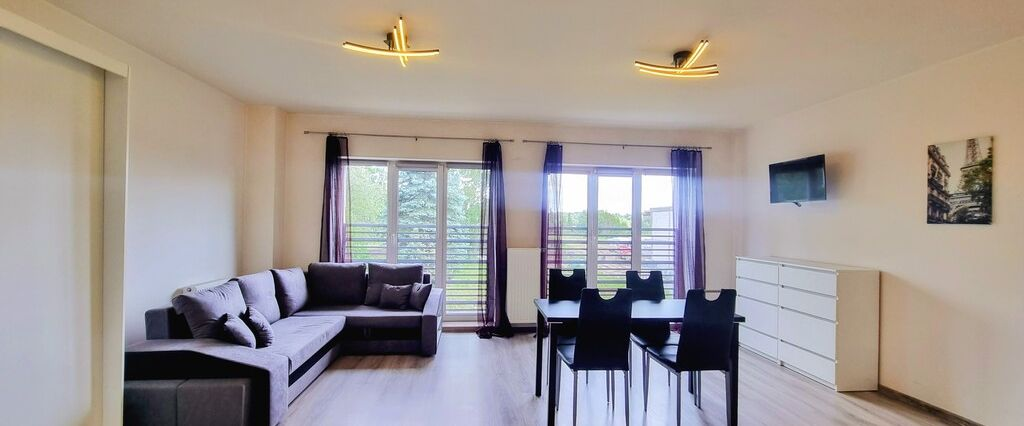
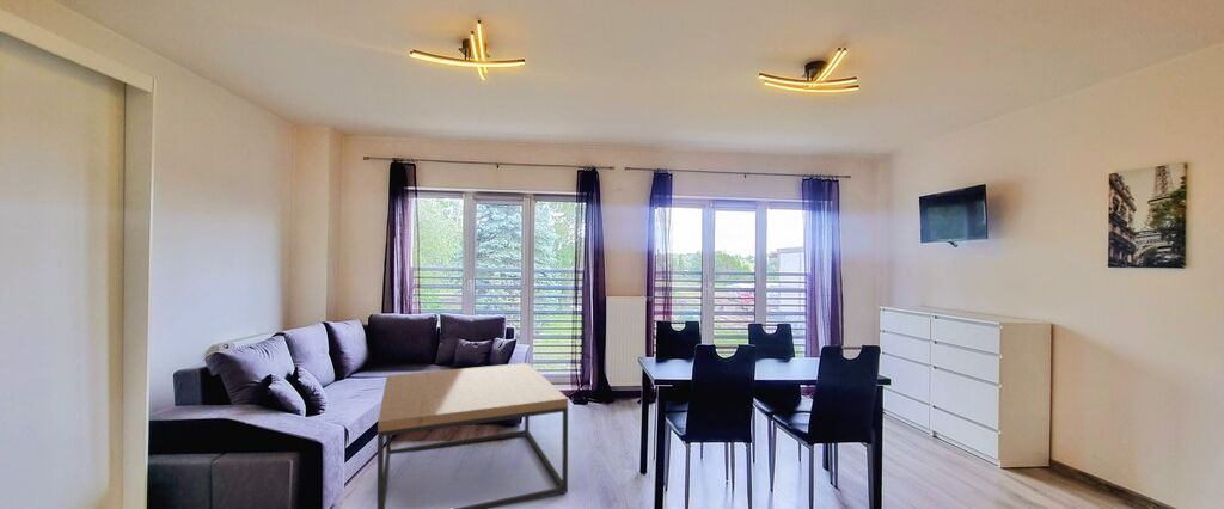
+ coffee table [377,362,569,509]
